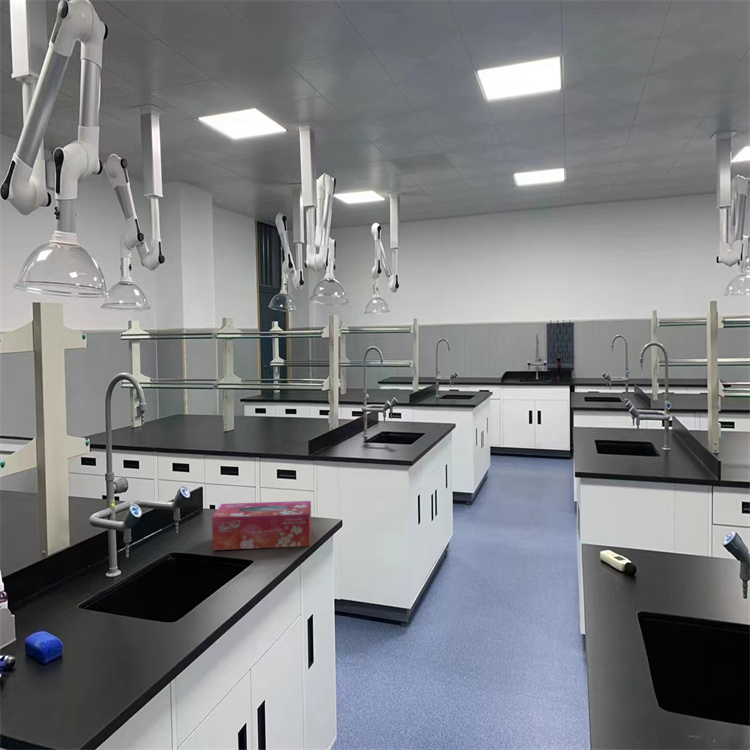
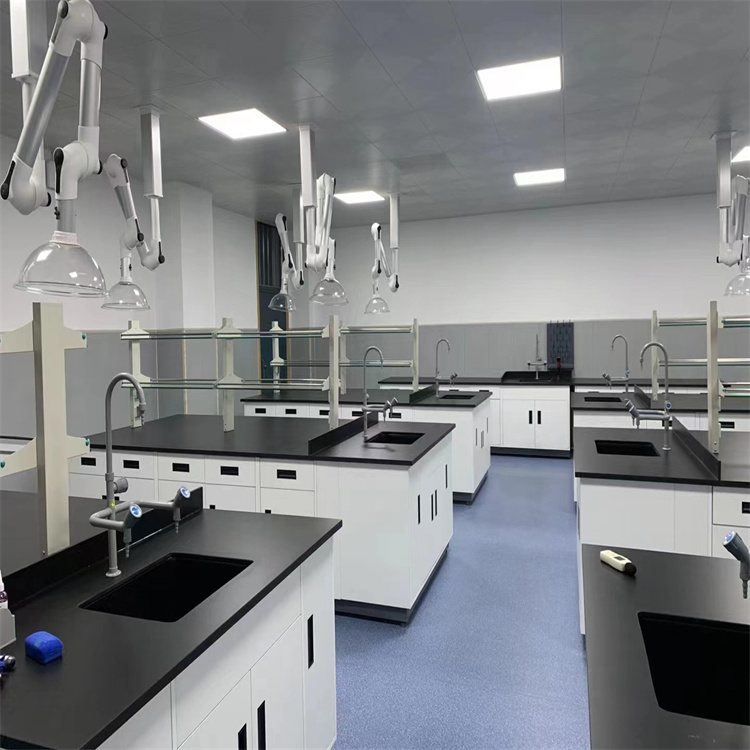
- tissue box [211,500,312,551]
